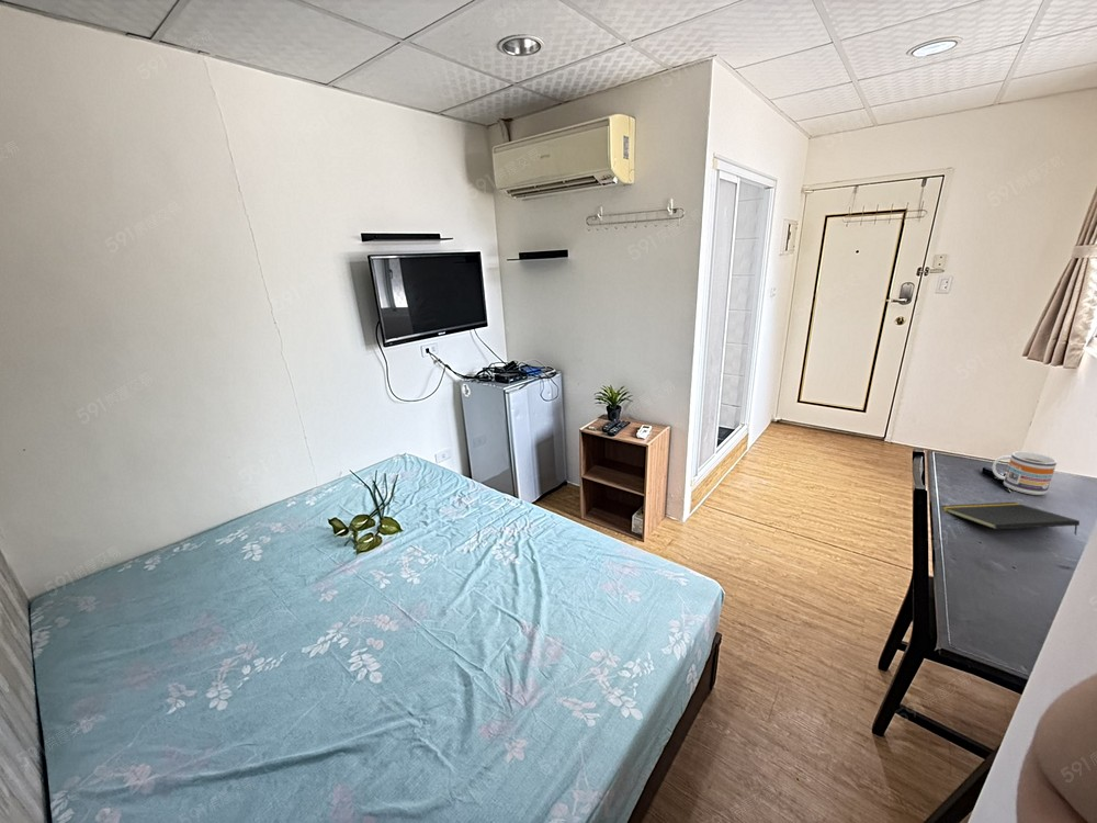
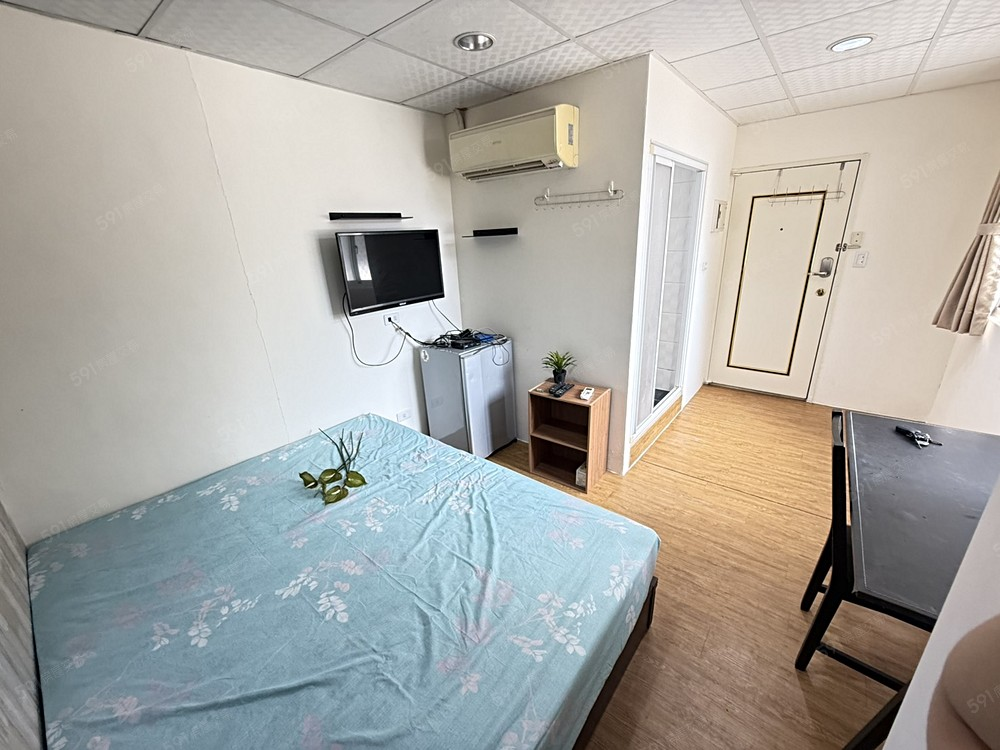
- mug [992,450,1058,496]
- notepad [940,501,1081,535]
